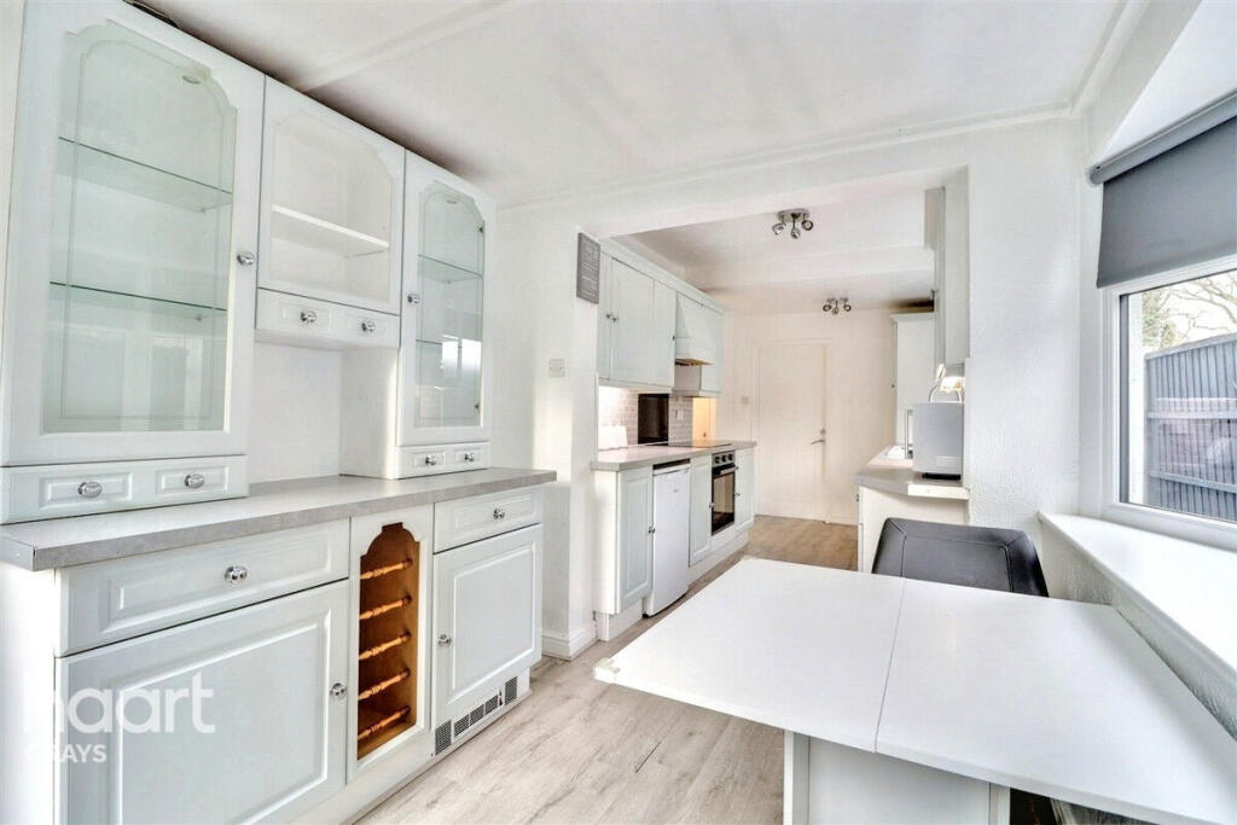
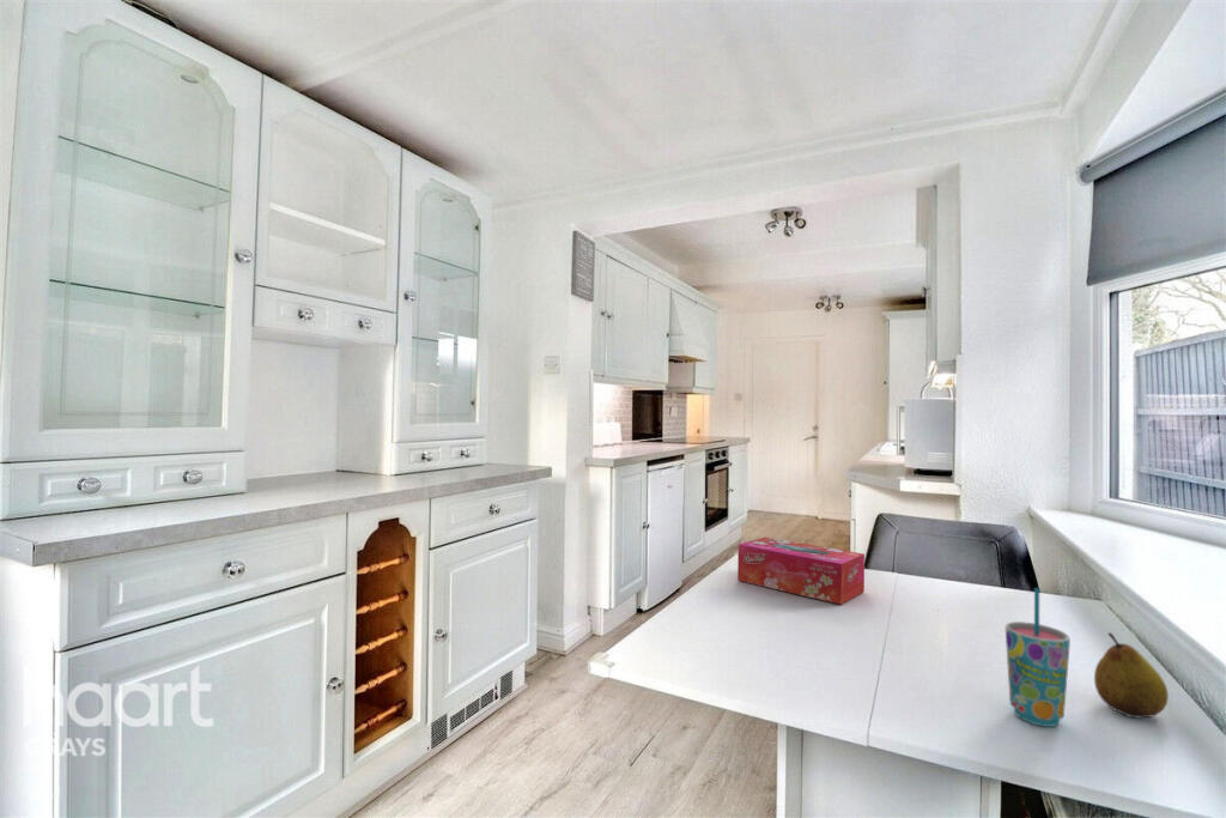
+ cup [1005,587,1072,728]
+ tissue box [736,537,866,606]
+ fruit [1093,631,1170,719]
